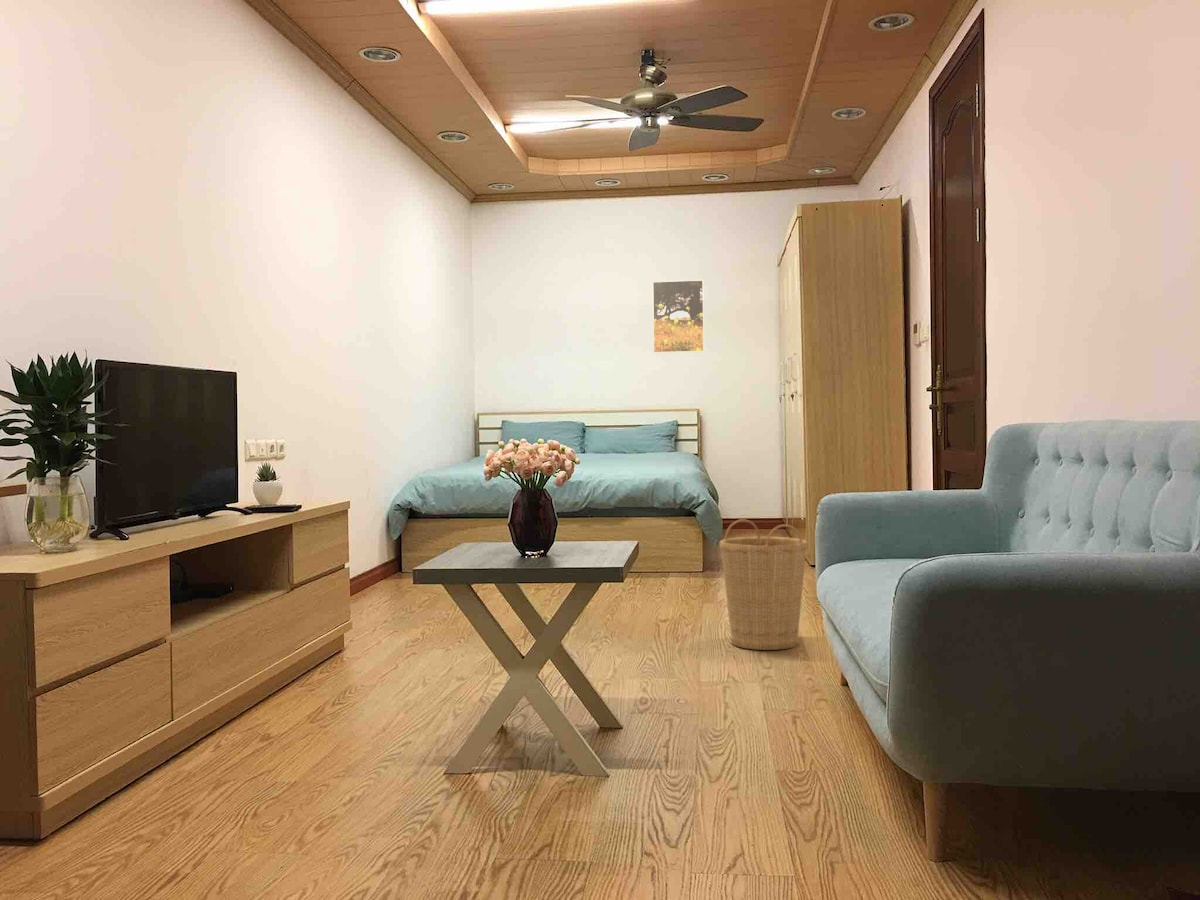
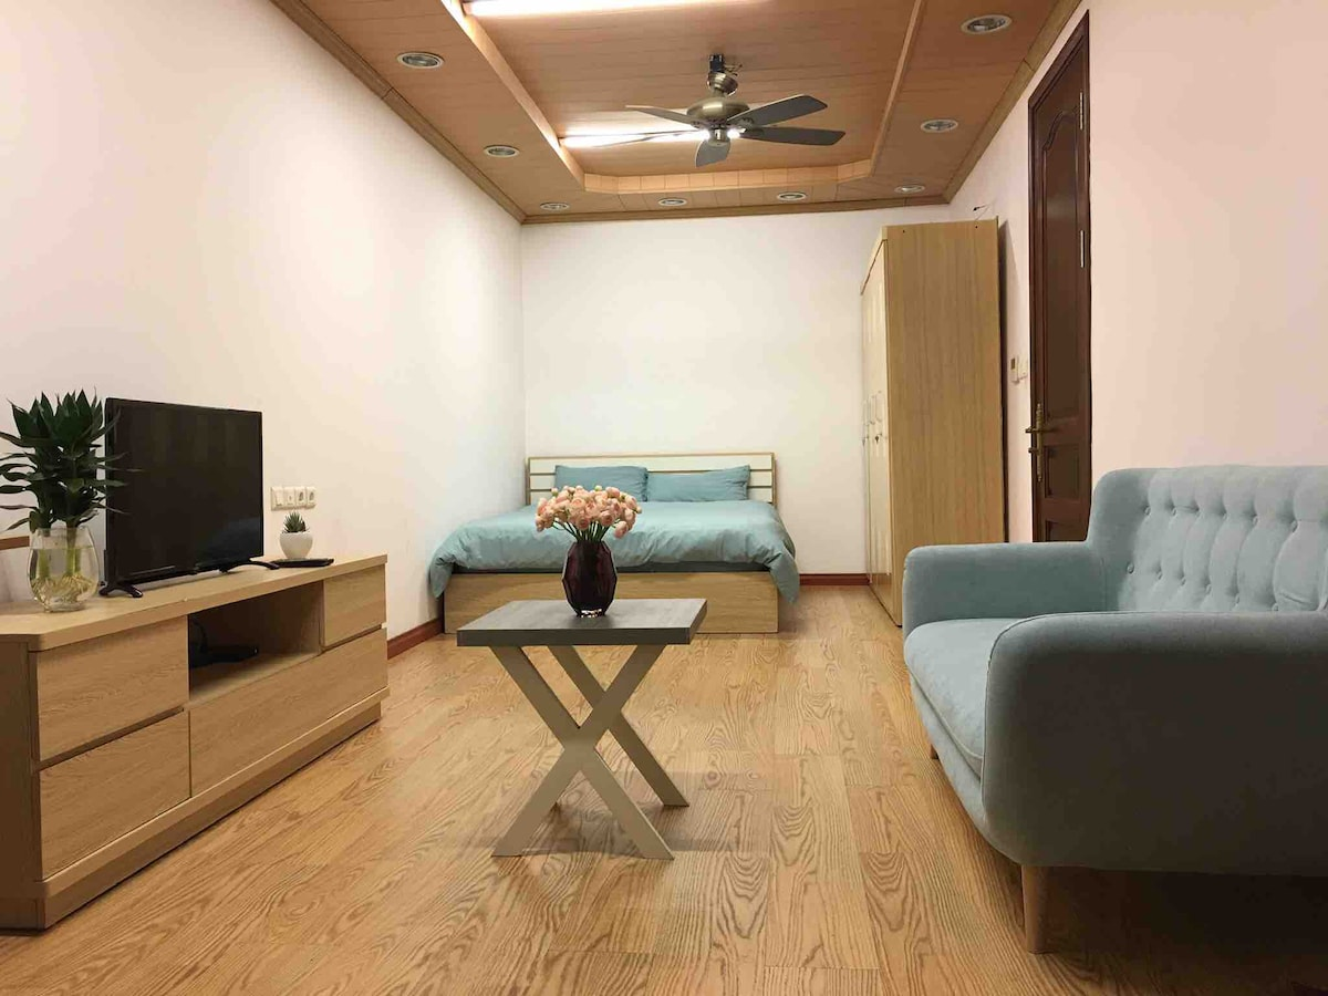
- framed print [651,279,705,354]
- basket [718,518,809,651]
